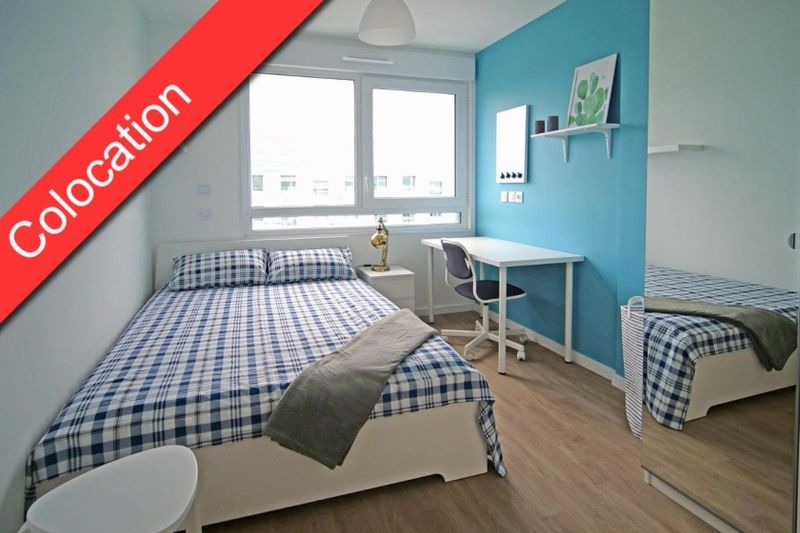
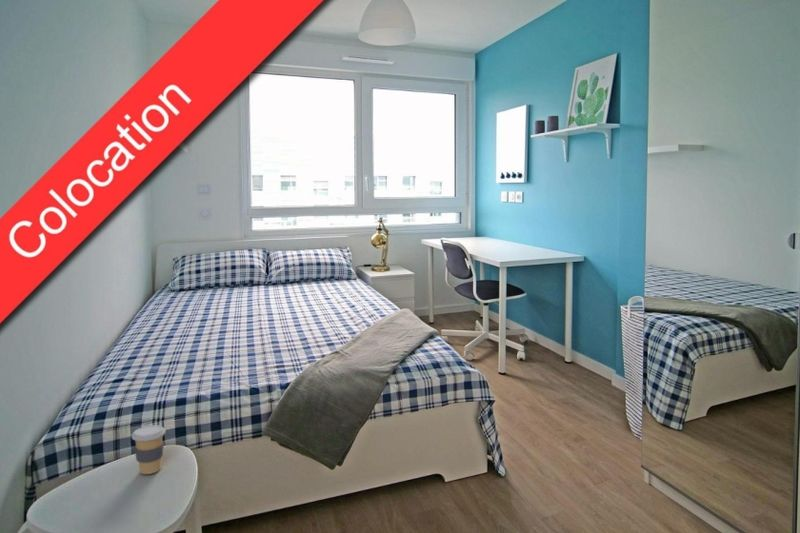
+ coffee cup [131,424,167,475]
